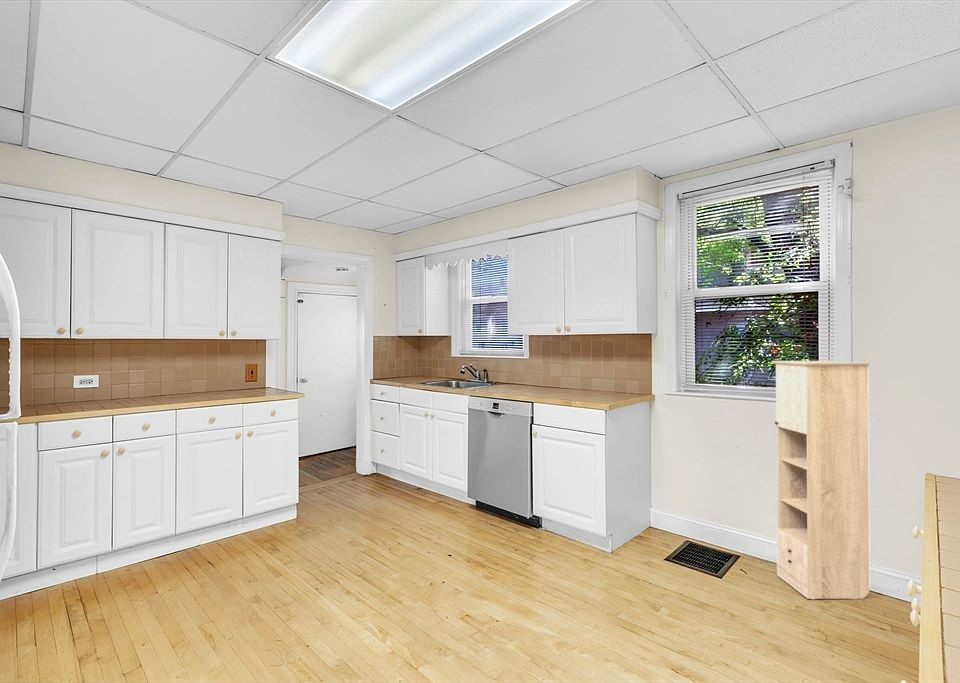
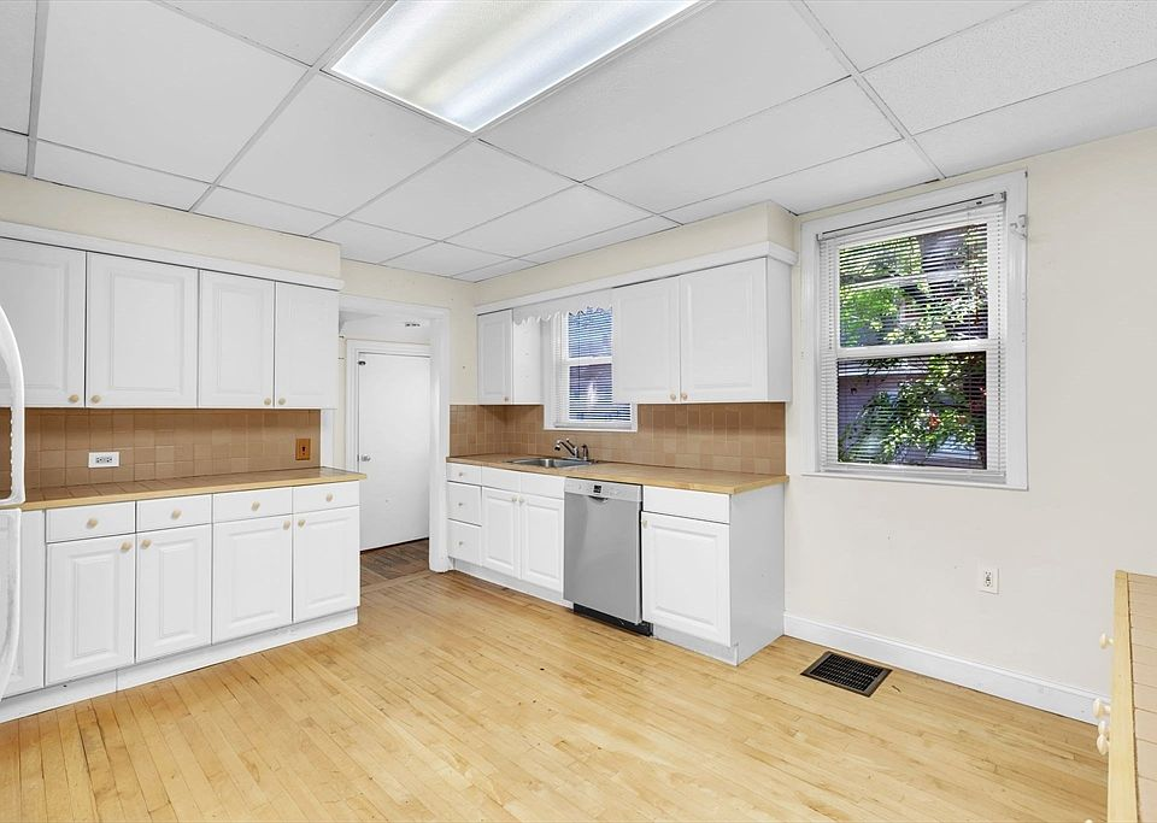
- storage cabinet [771,360,871,600]
